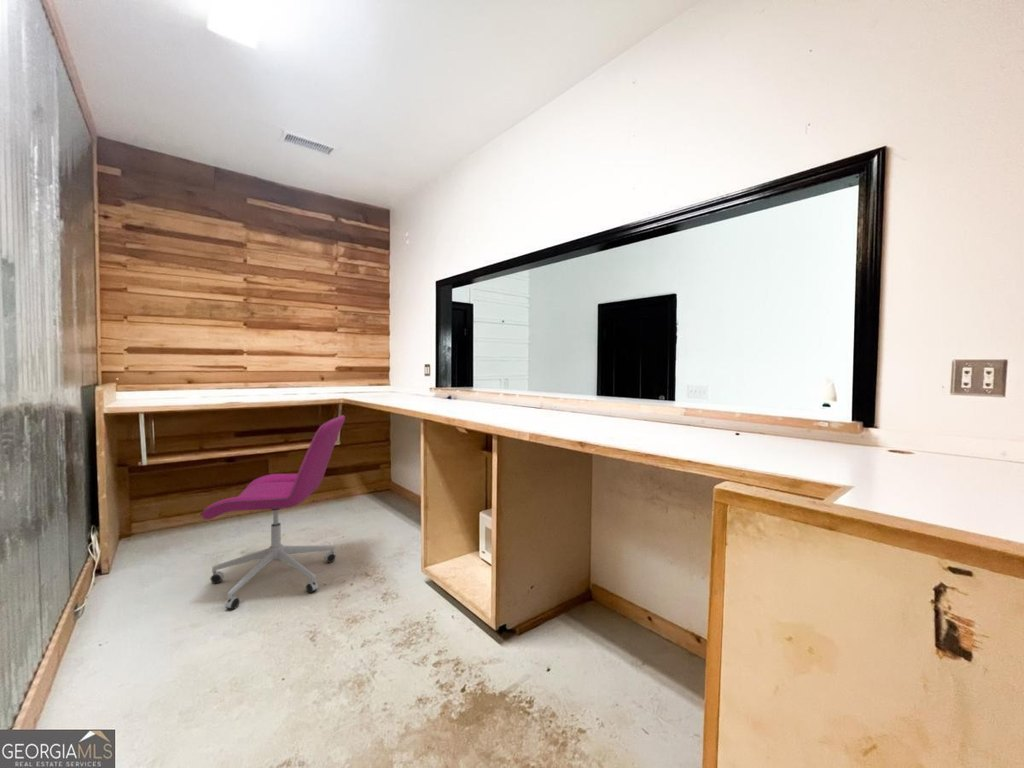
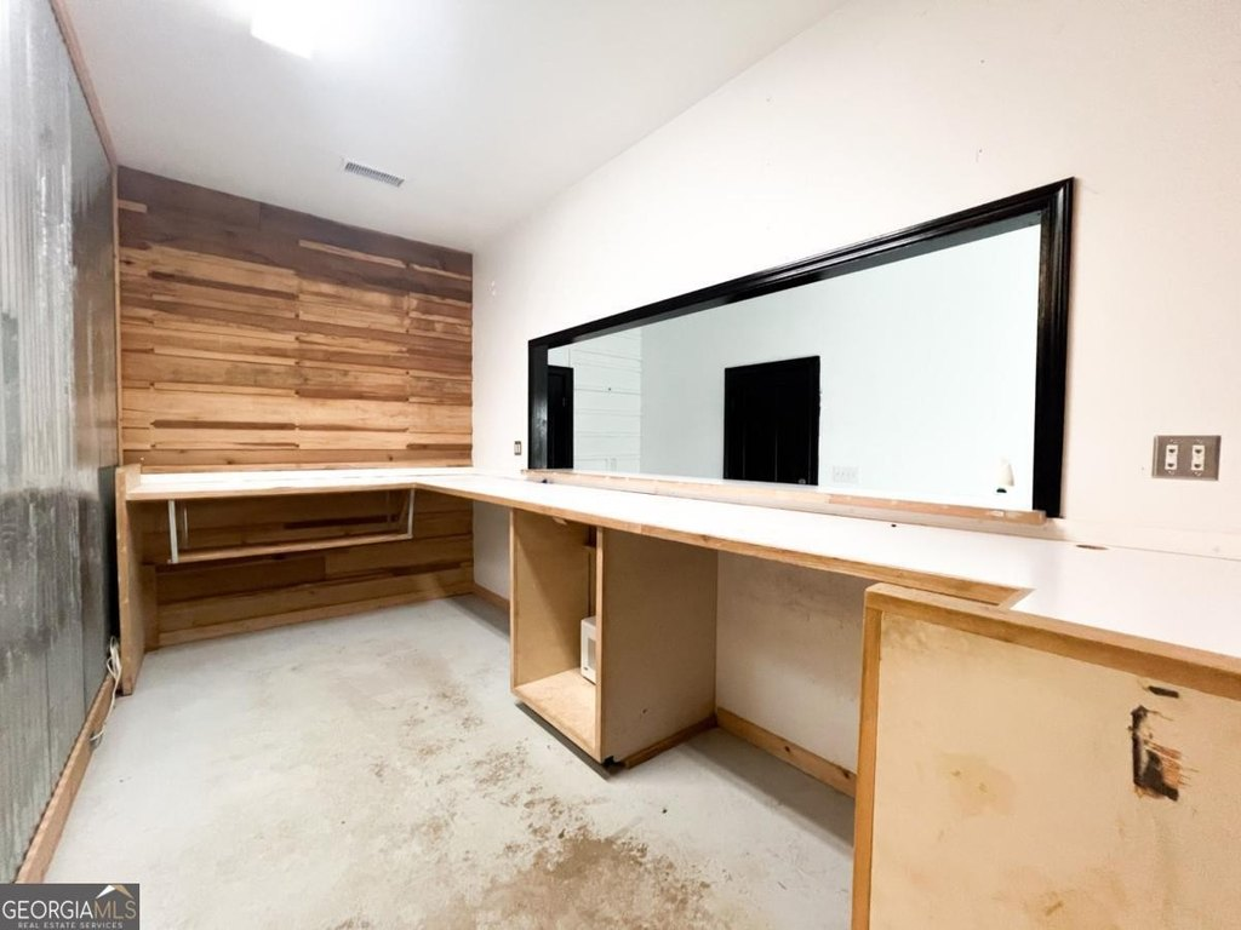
- office chair [199,414,346,610]
